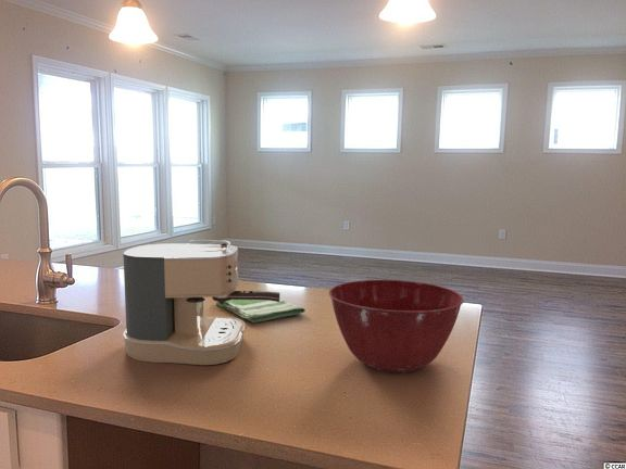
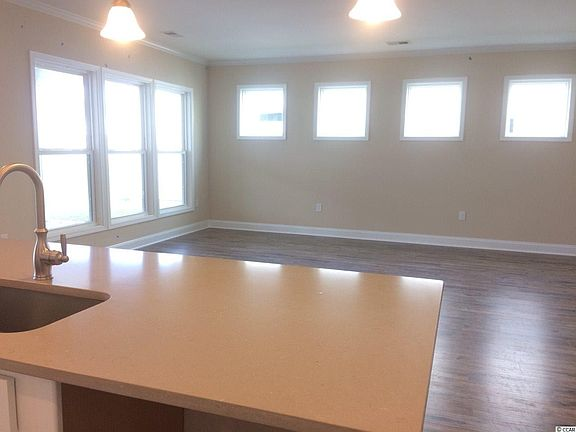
- mixing bowl [328,279,465,373]
- coffee maker [122,239,280,366]
- dish towel [214,289,306,324]
